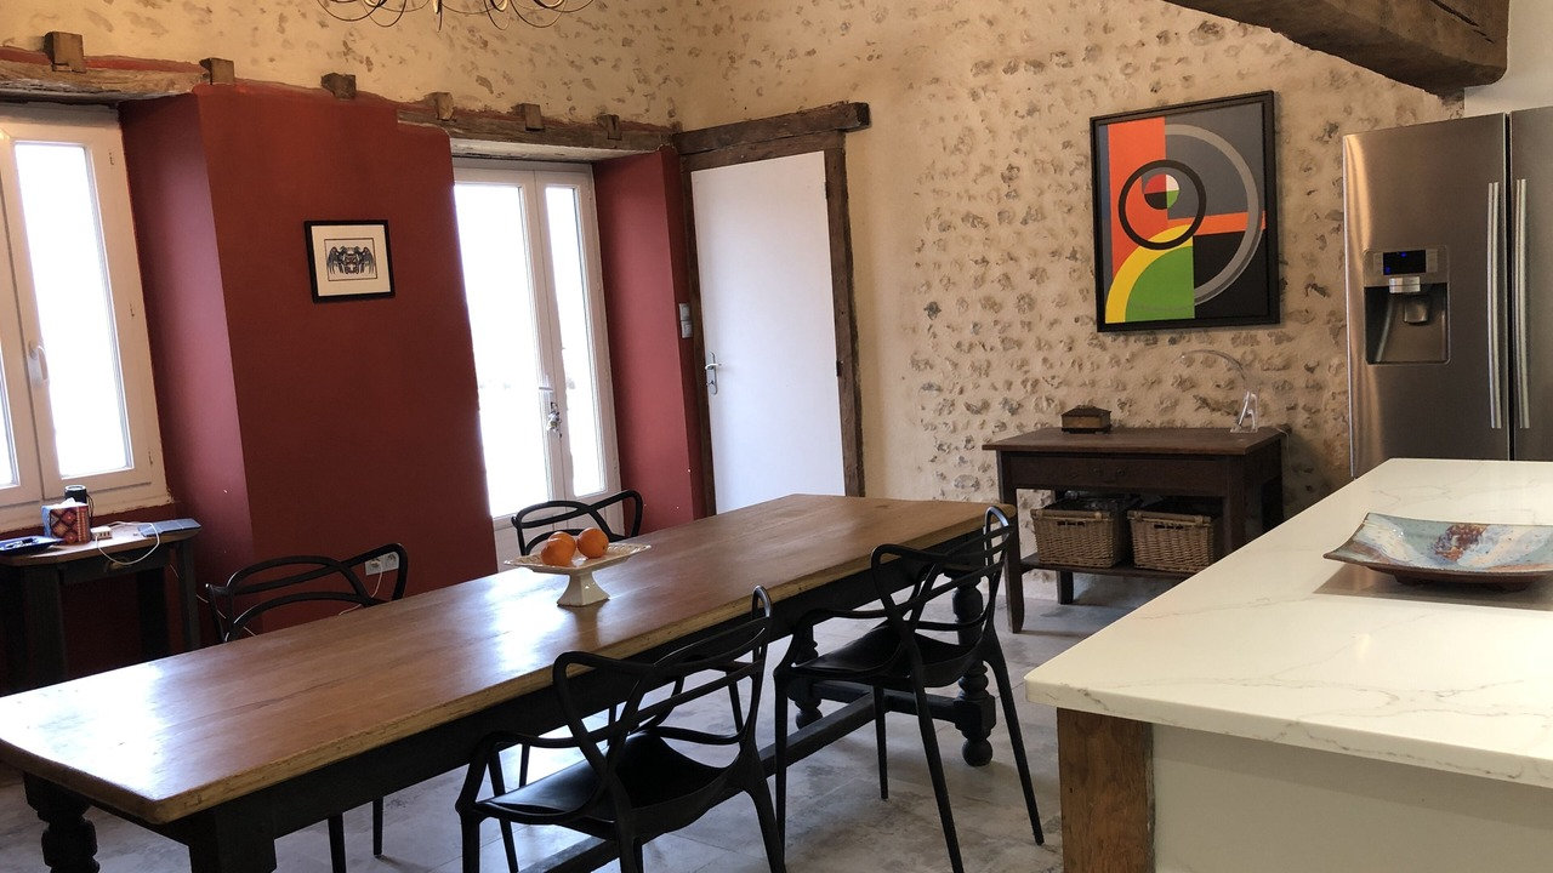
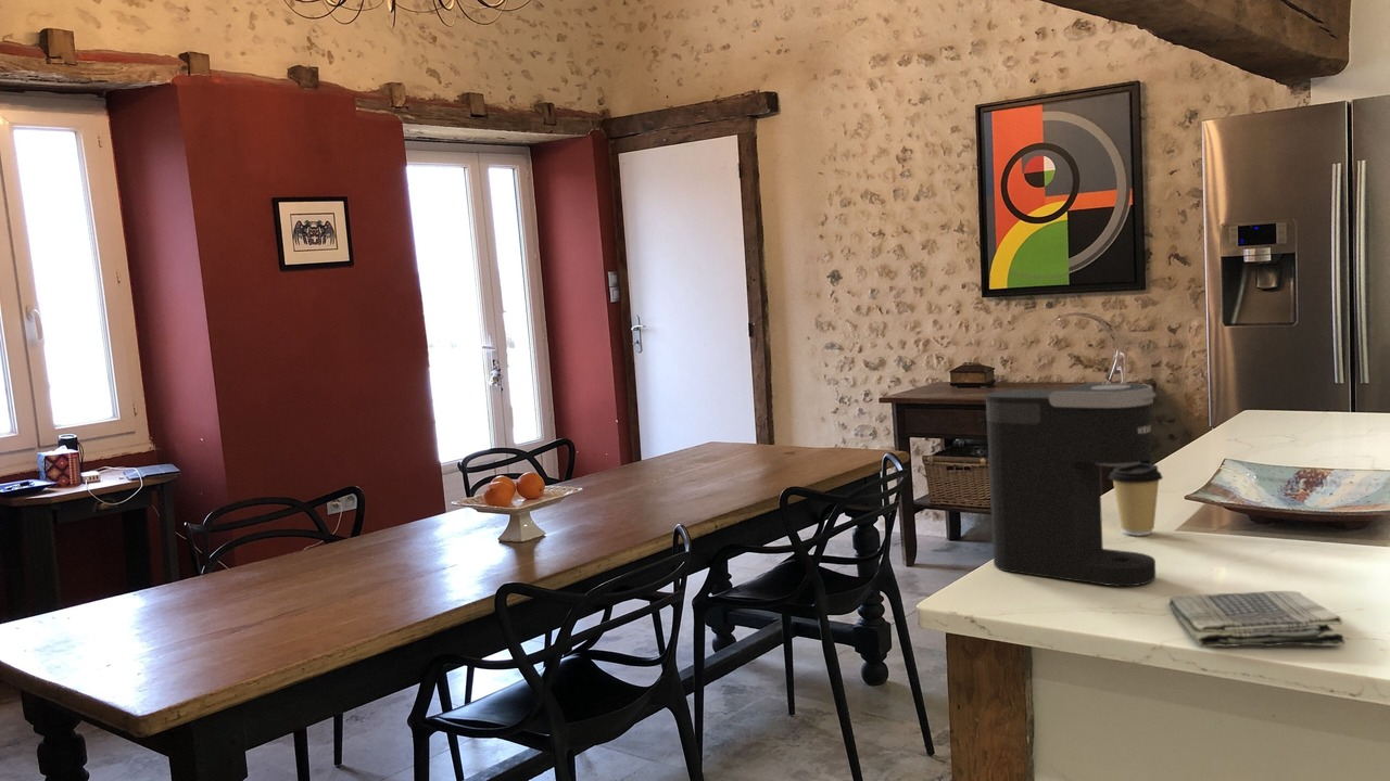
+ dish towel [1167,590,1347,649]
+ coffee maker [985,382,1158,587]
+ coffee cup [1108,462,1164,536]
